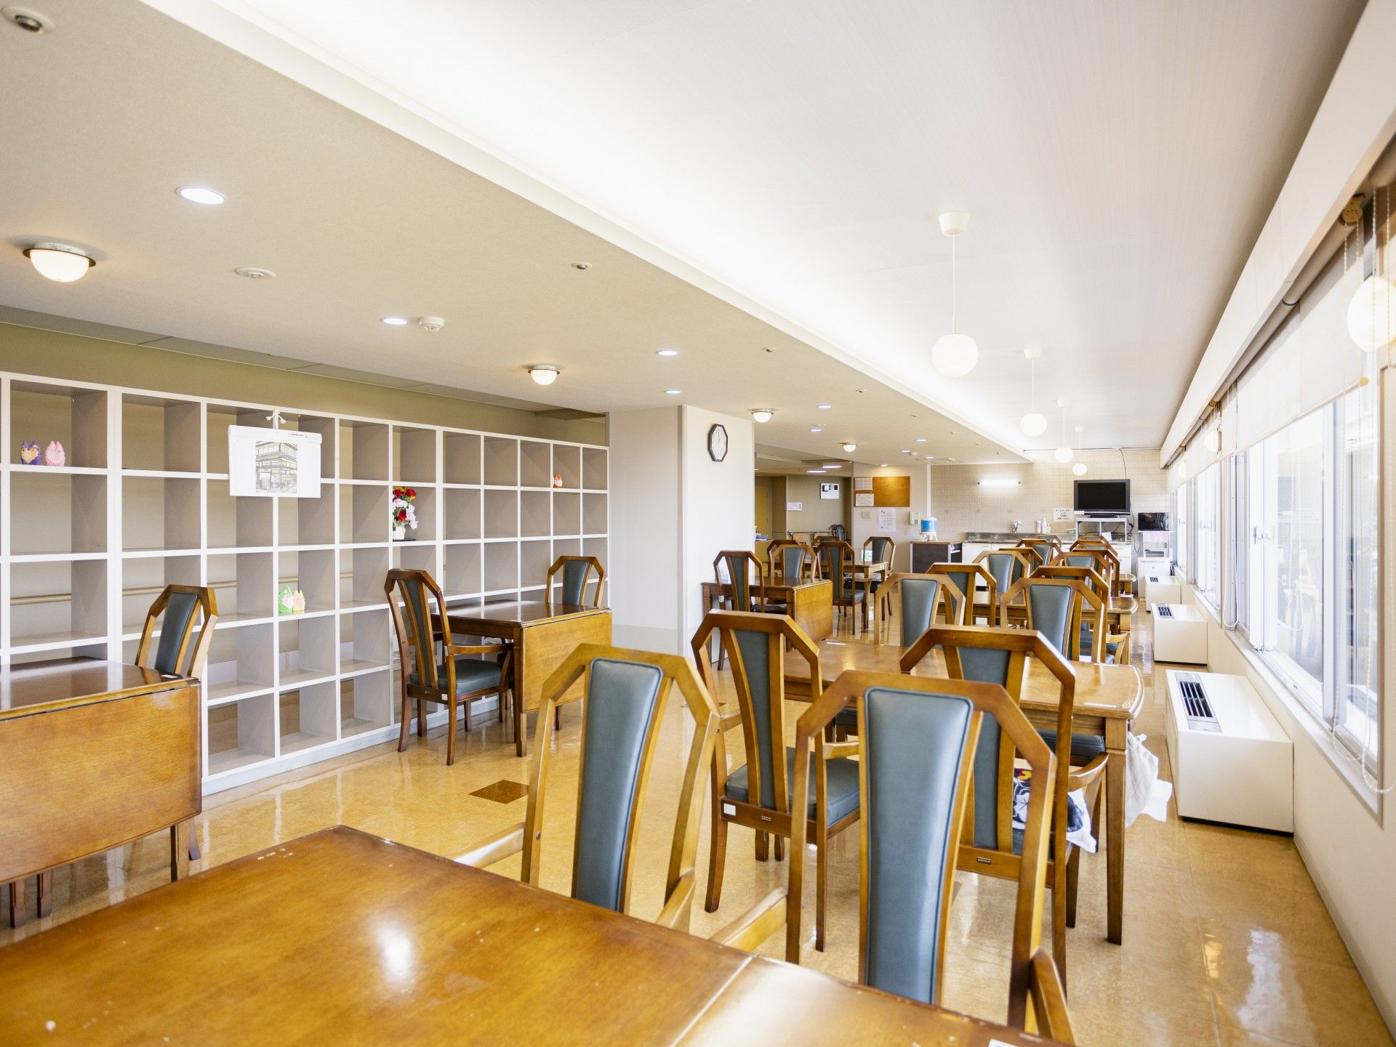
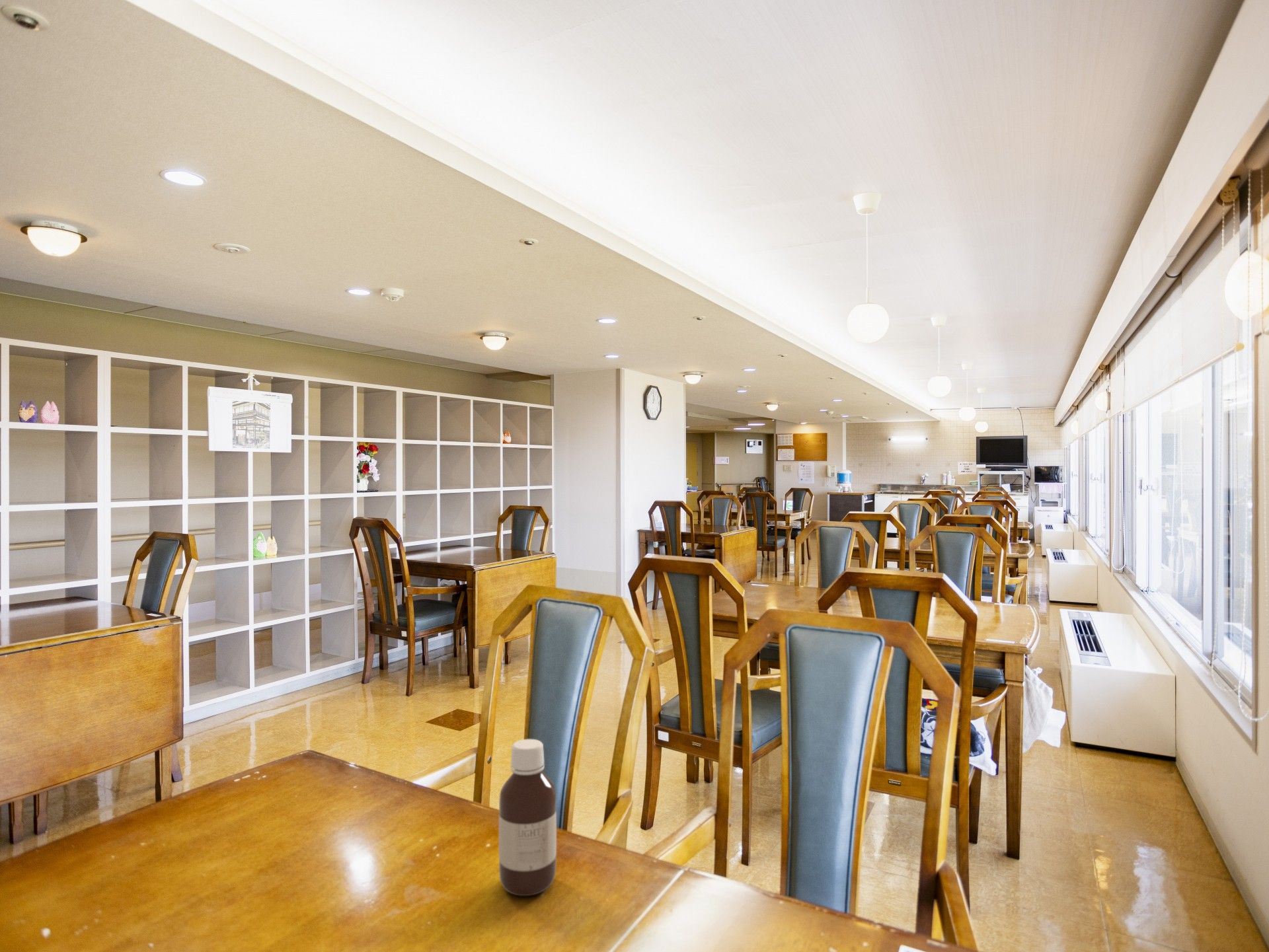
+ bottle [498,739,557,897]
